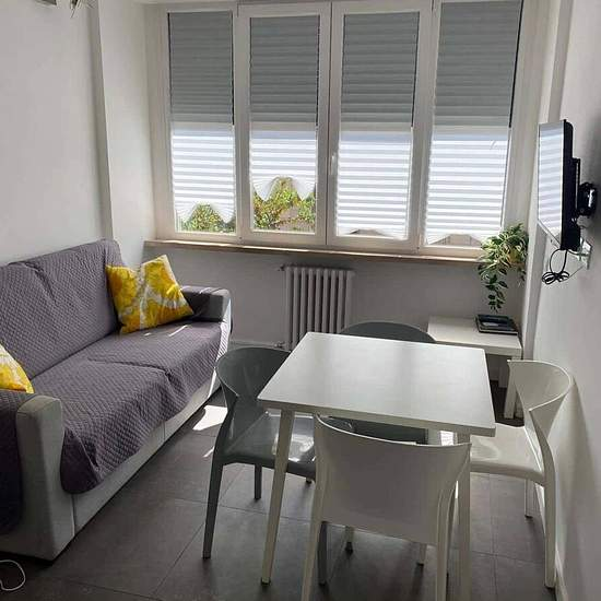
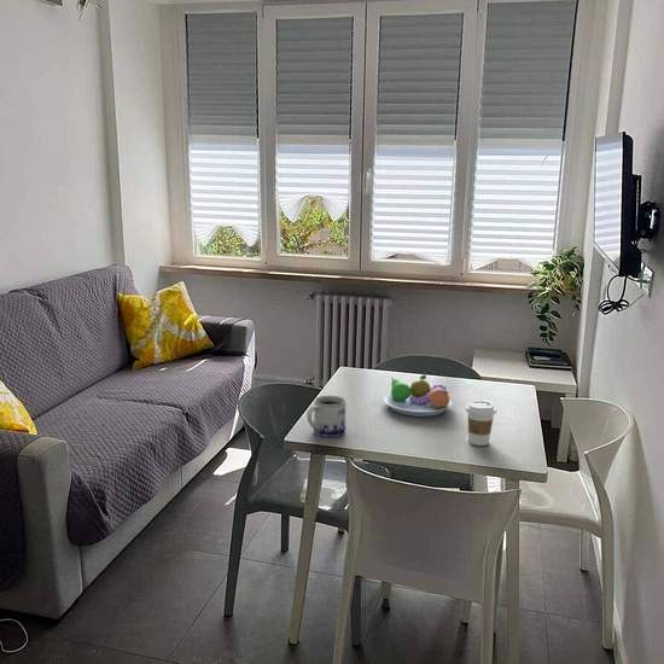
+ mug [305,395,346,438]
+ fruit bowl [383,373,453,418]
+ coffee cup [465,398,497,447]
